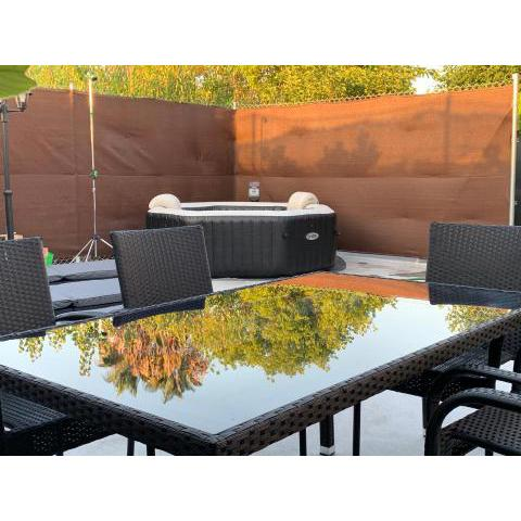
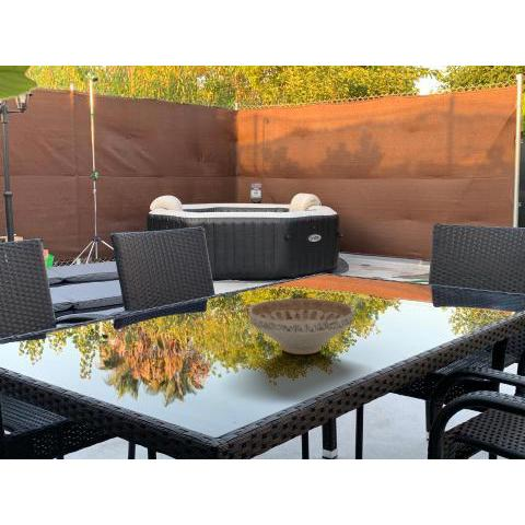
+ decorative bowl [248,298,355,355]
